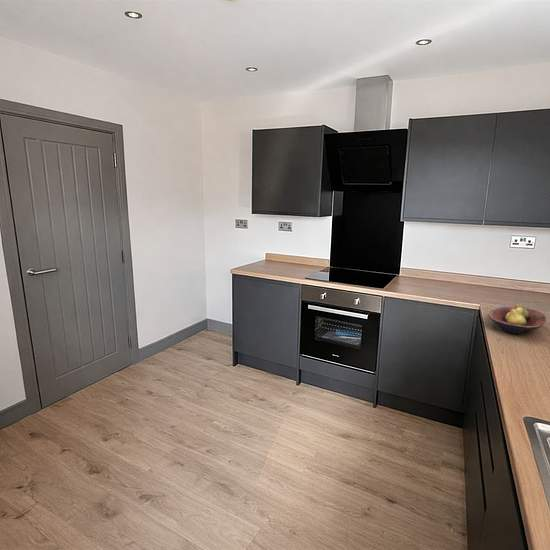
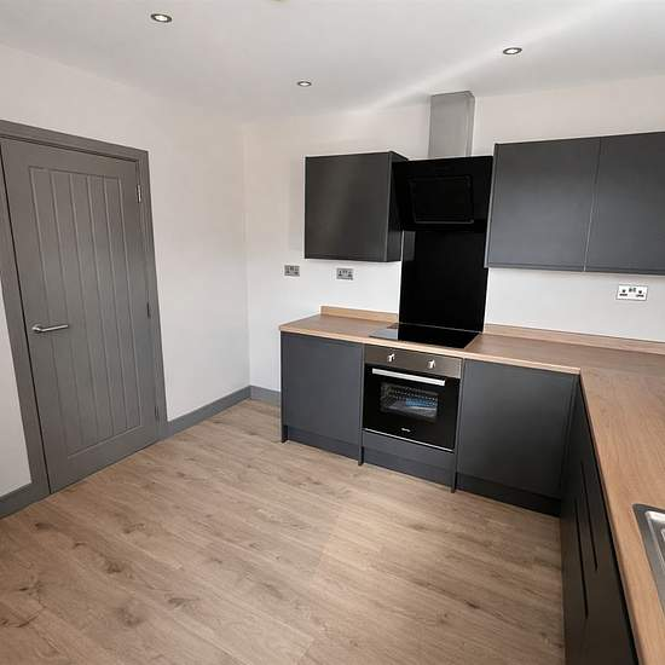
- fruit bowl [488,303,547,335]
